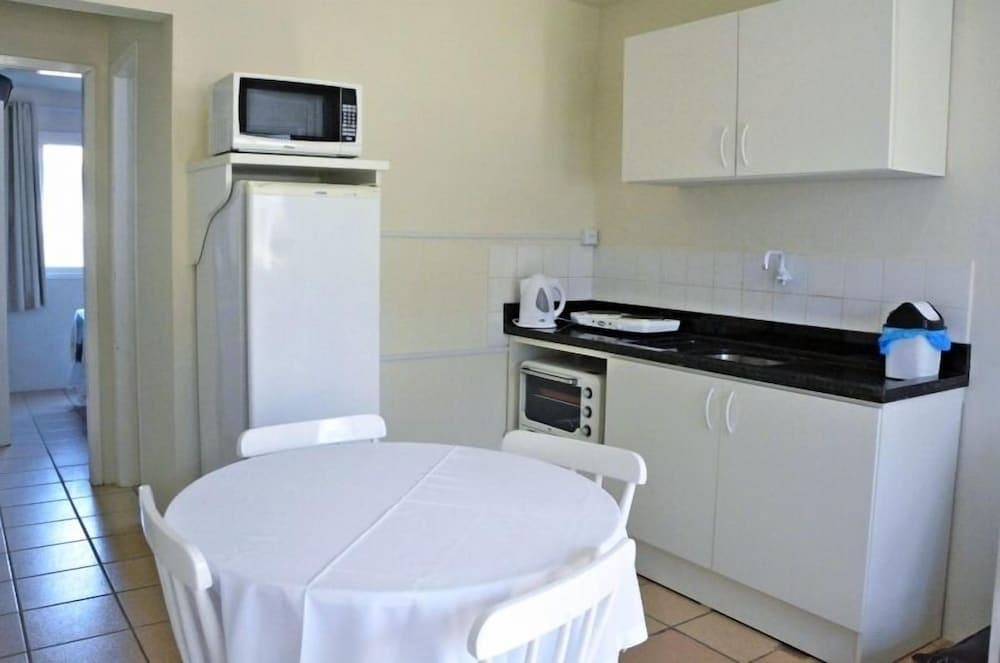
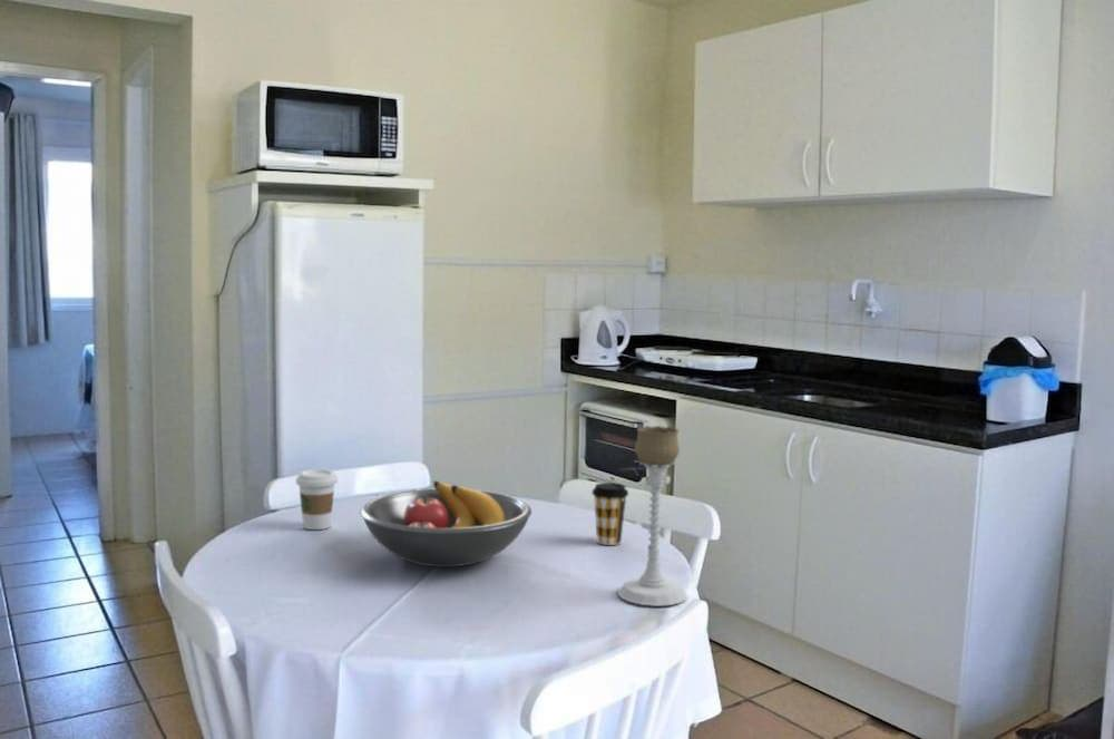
+ candle holder [616,425,688,607]
+ coffee cup [590,482,629,546]
+ fruit bowl [359,479,532,567]
+ coffee cup [295,468,339,531]
